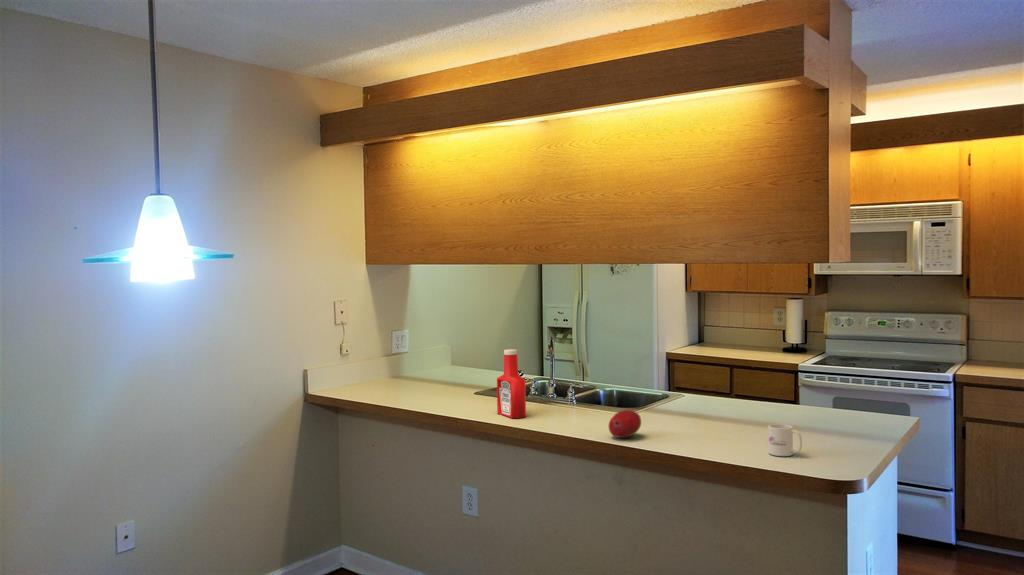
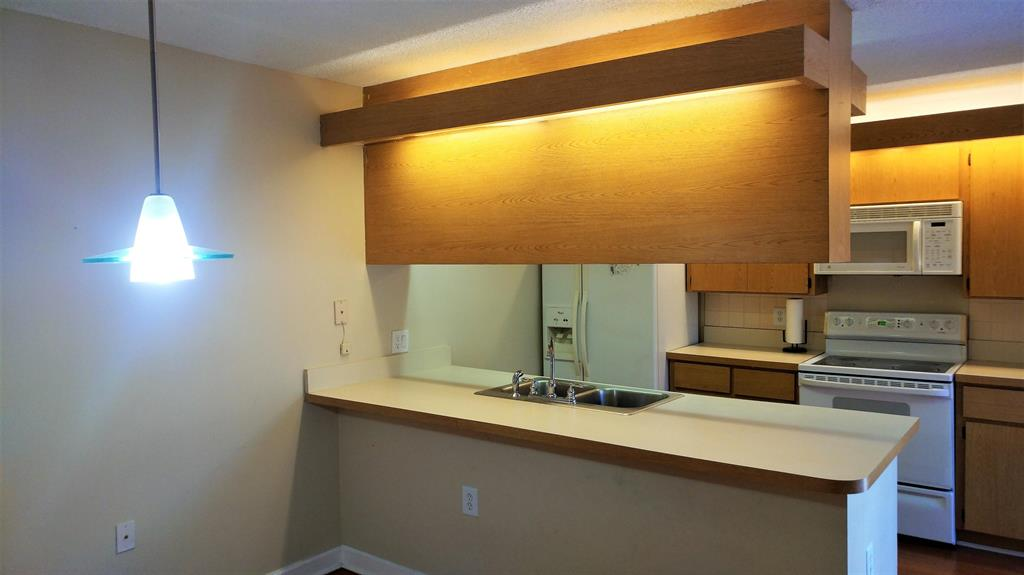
- fruit [607,409,642,439]
- soap bottle [496,348,527,419]
- mug [767,423,803,457]
